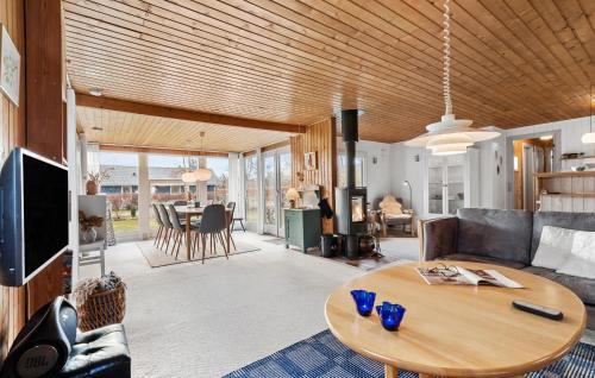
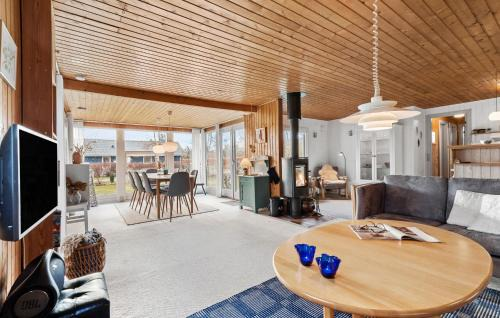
- remote control [511,300,564,321]
